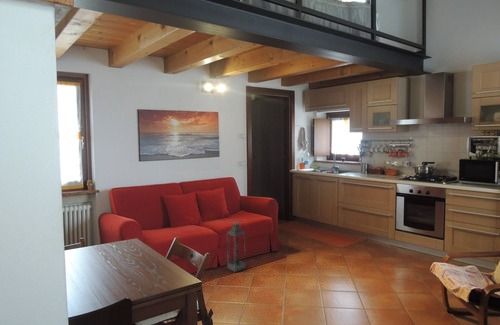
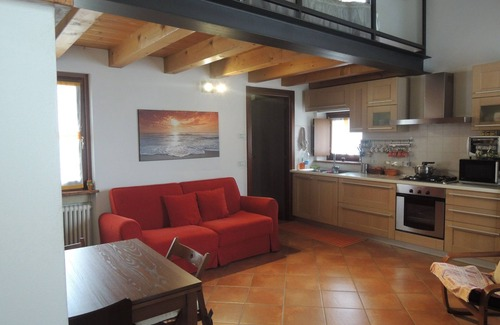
- lantern [226,214,247,273]
